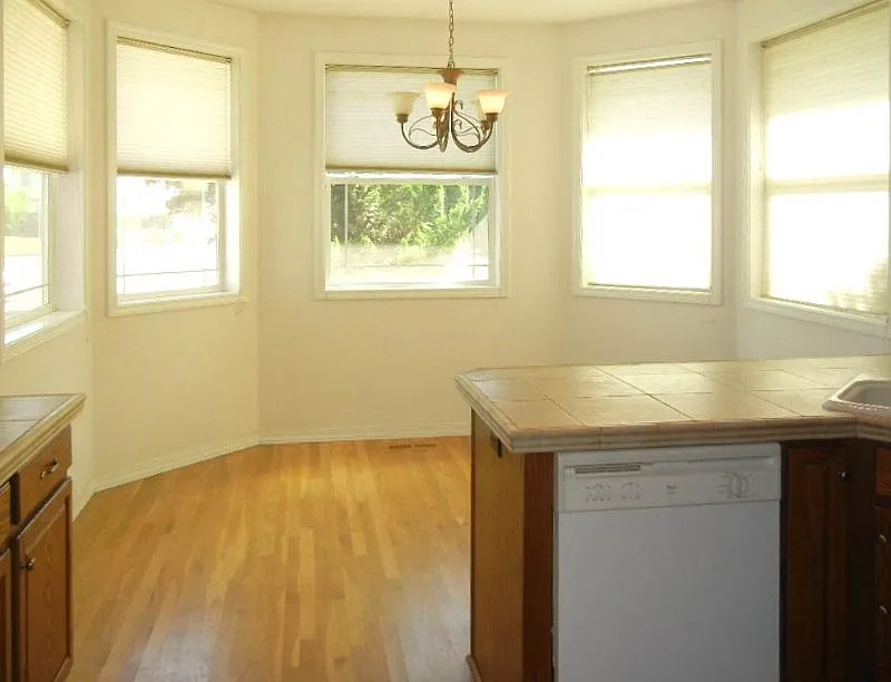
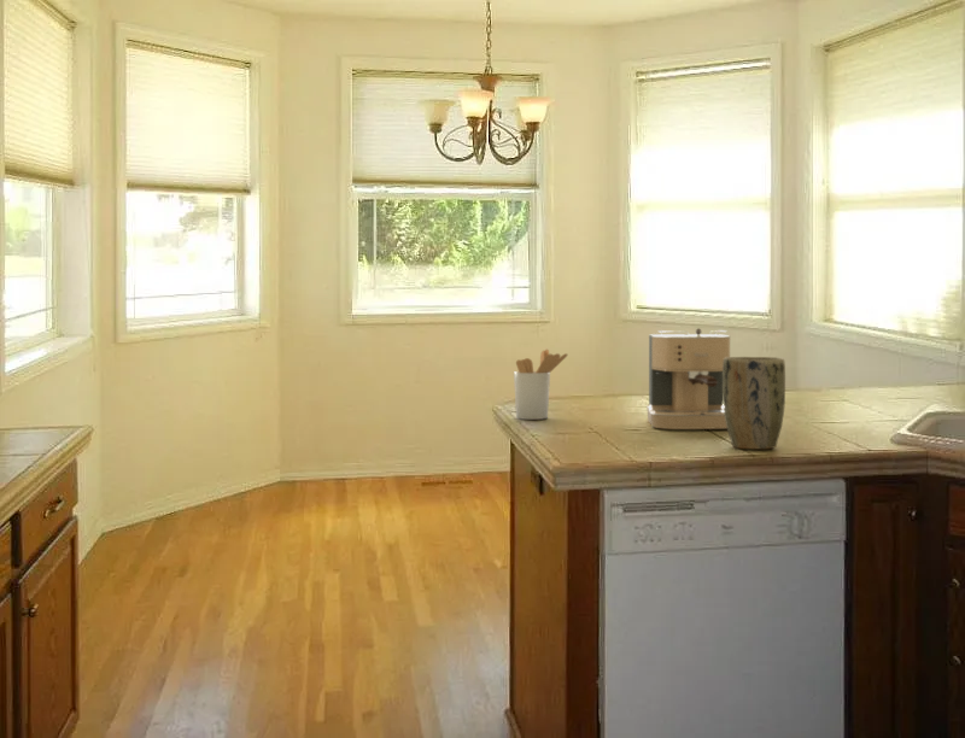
+ plant pot [723,356,786,450]
+ utensil holder [513,348,568,421]
+ coffee maker [645,328,731,430]
